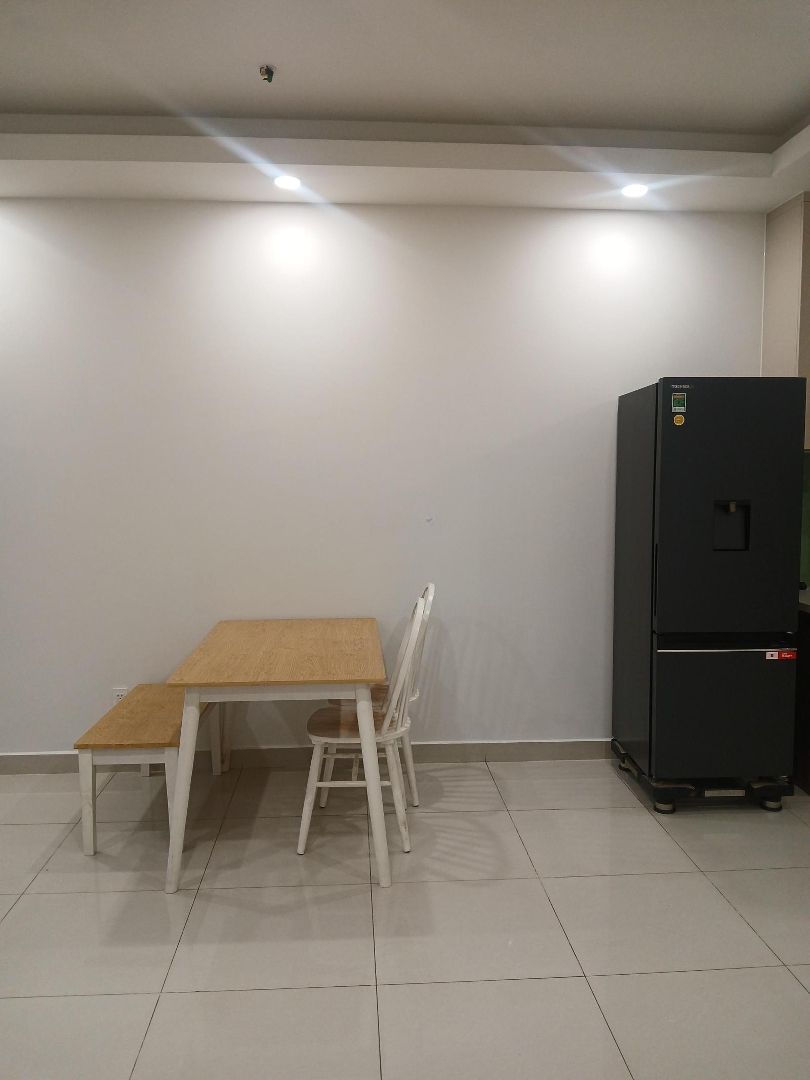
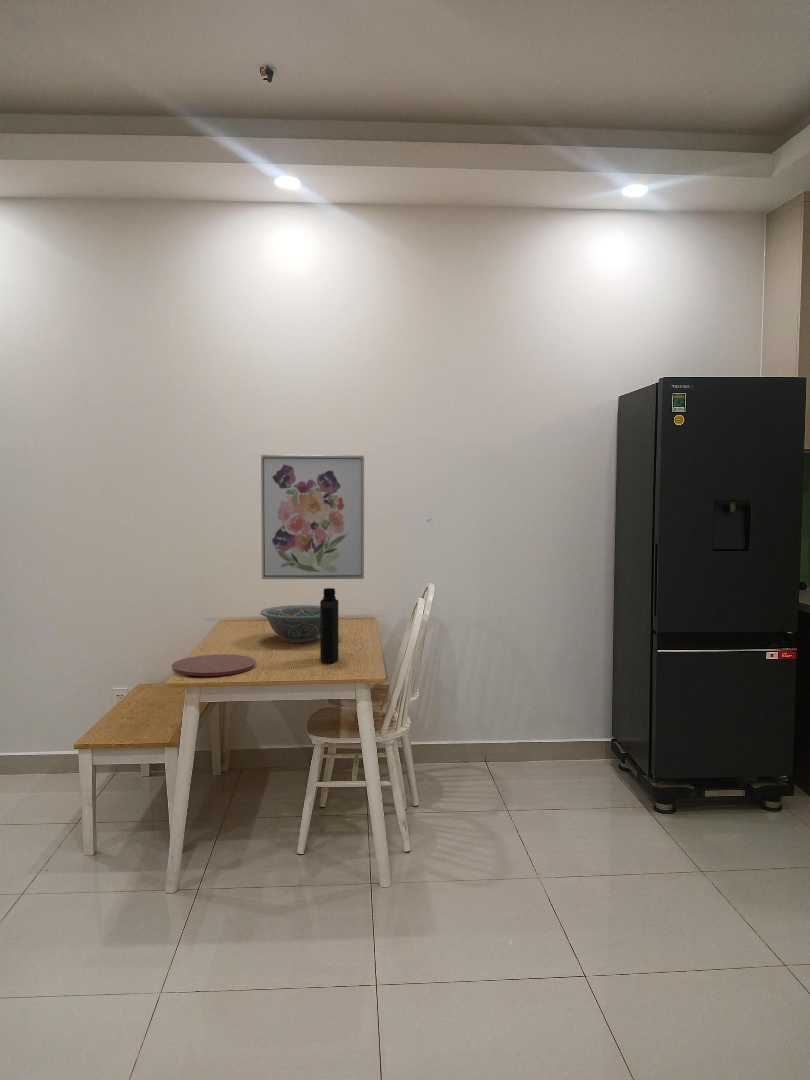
+ plate [171,653,257,677]
+ decorative bowl [260,604,320,644]
+ wall art [260,454,365,580]
+ bottle [319,587,339,664]
